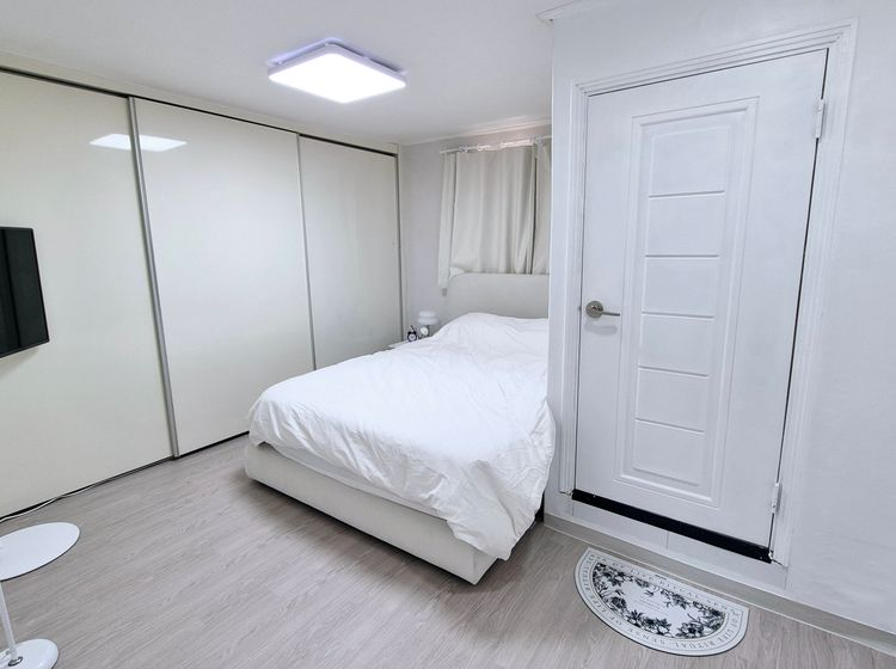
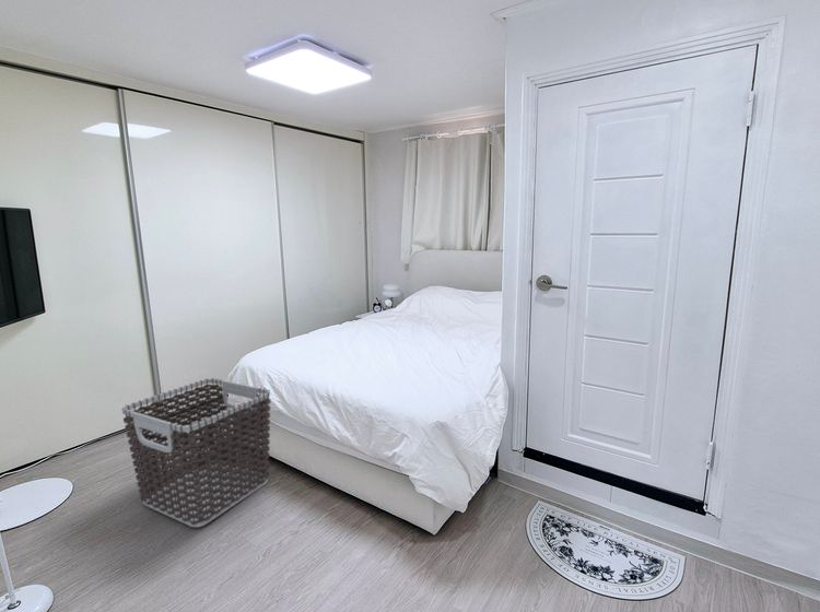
+ clothes hamper [121,377,271,528]
